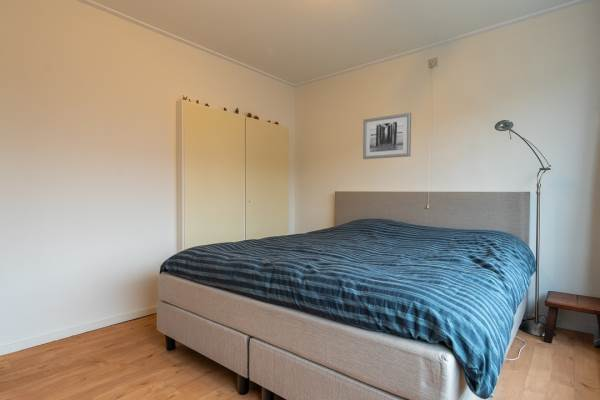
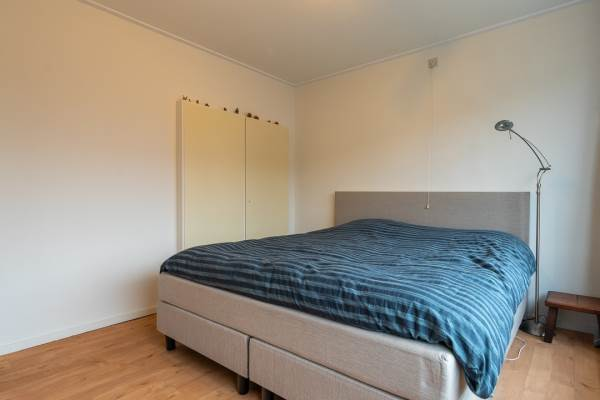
- wall art [362,112,412,160]
